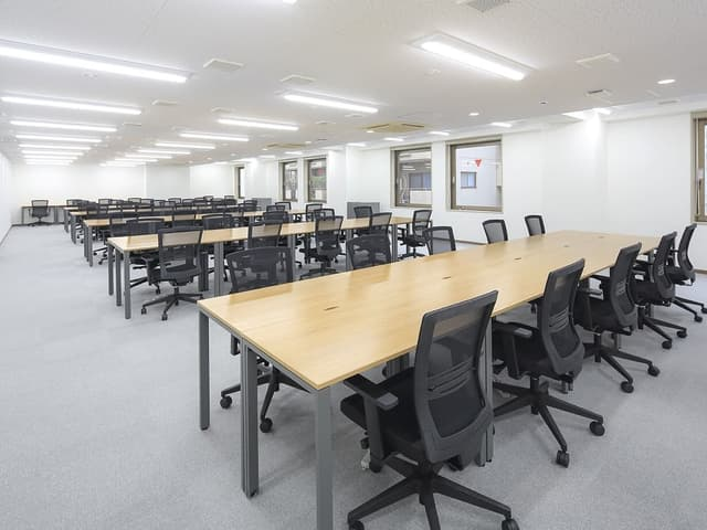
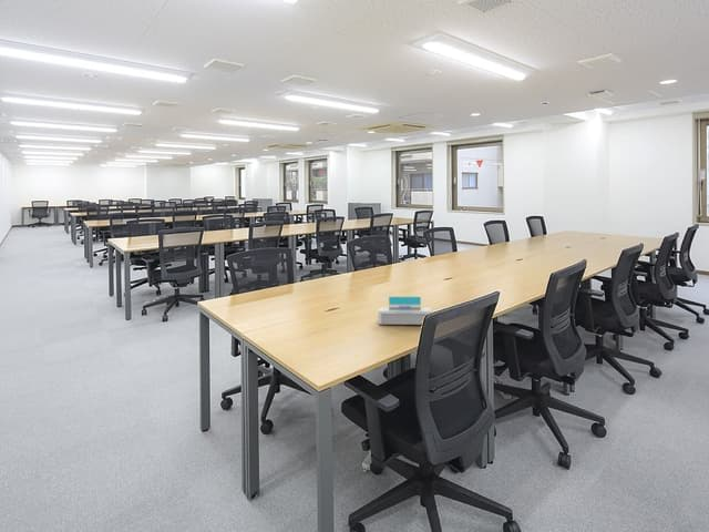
+ tissue box [378,296,433,326]
